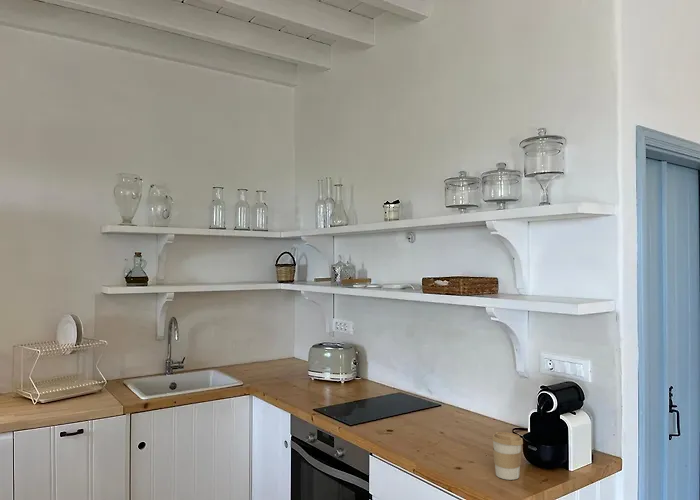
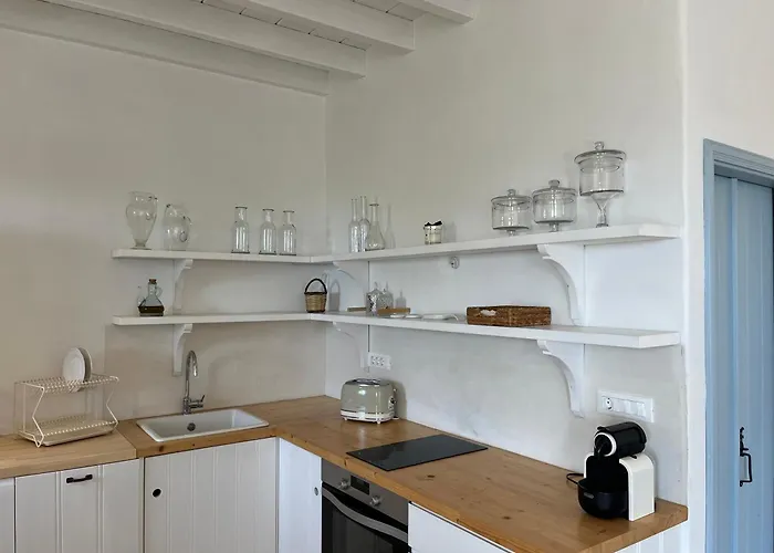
- coffee cup [491,431,524,481]
